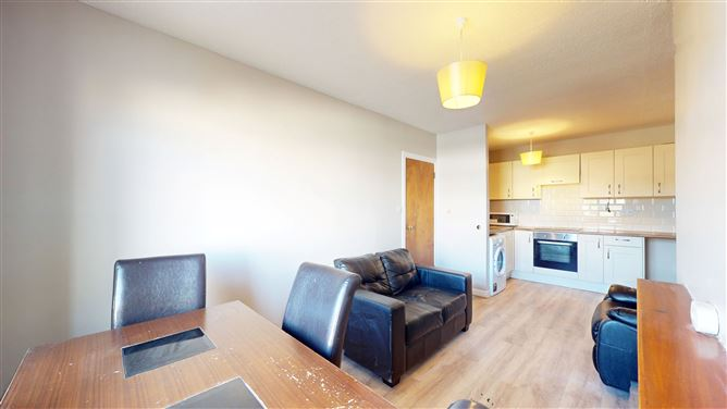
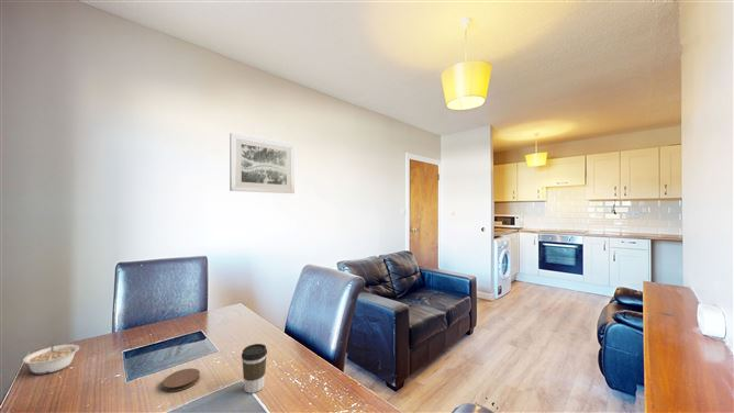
+ coaster [162,367,201,393]
+ wall art [229,132,296,194]
+ coffee cup [241,343,268,394]
+ legume [22,339,80,376]
